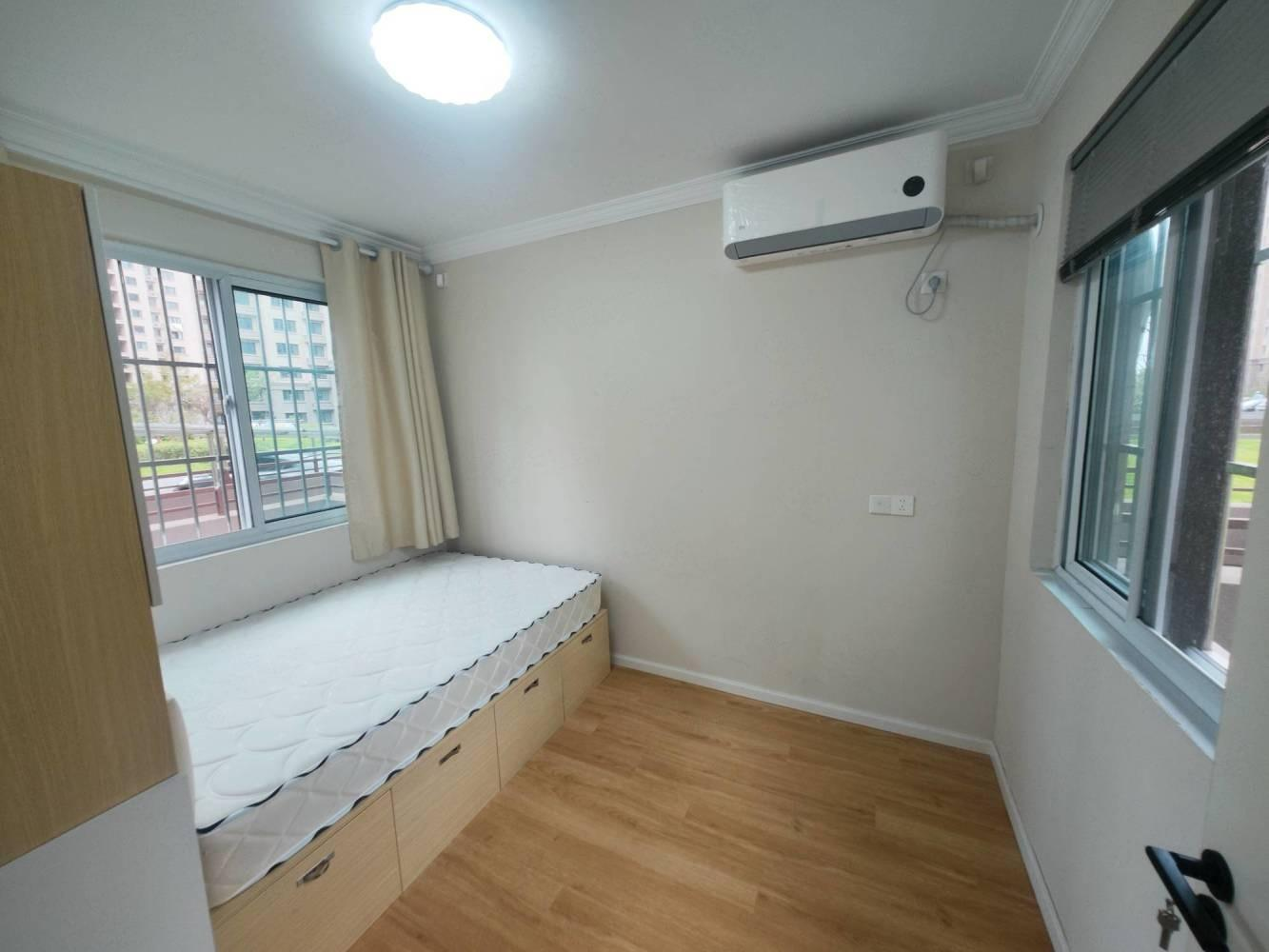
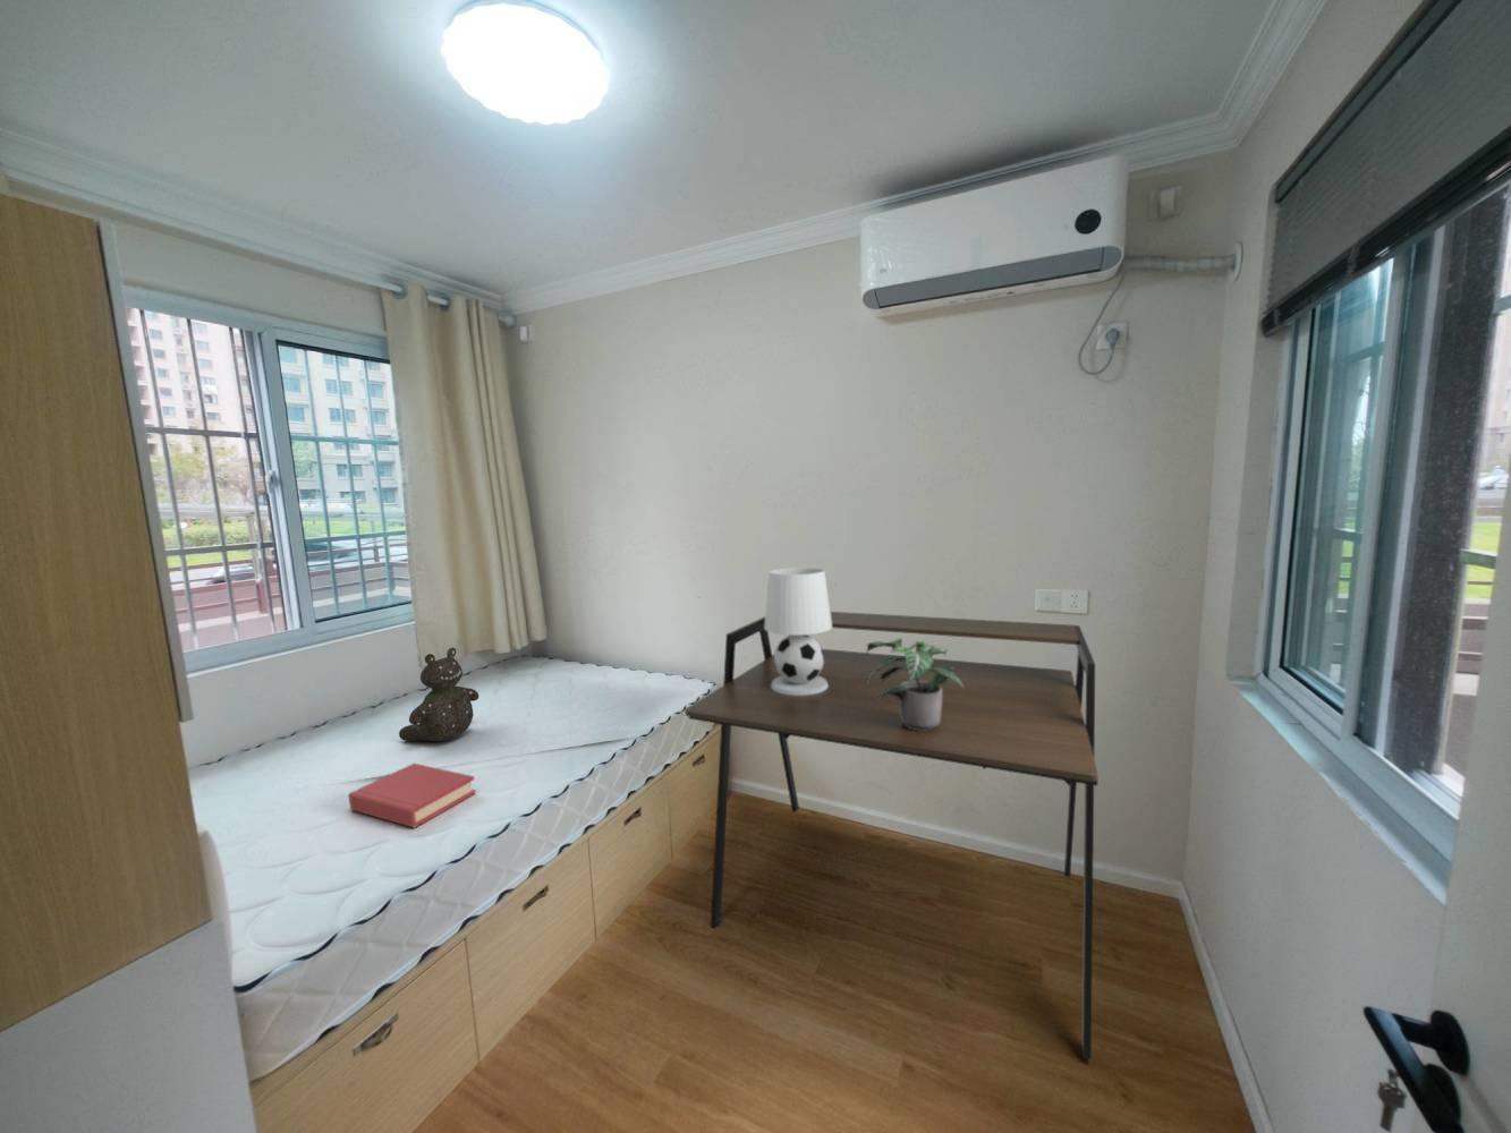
+ desk [683,611,1099,1060]
+ teddy bear [398,647,480,743]
+ table lamp [764,566,833,696]
+ potted plant [866,637,963,731]
+ hardback book [348,763,477,830]
